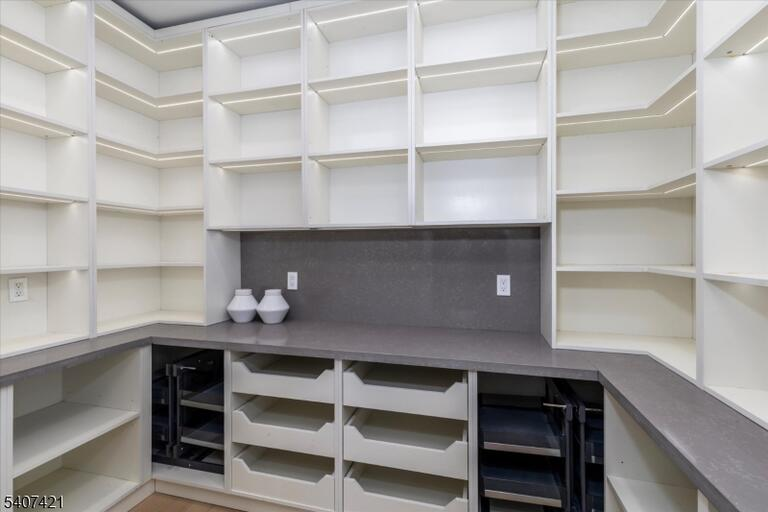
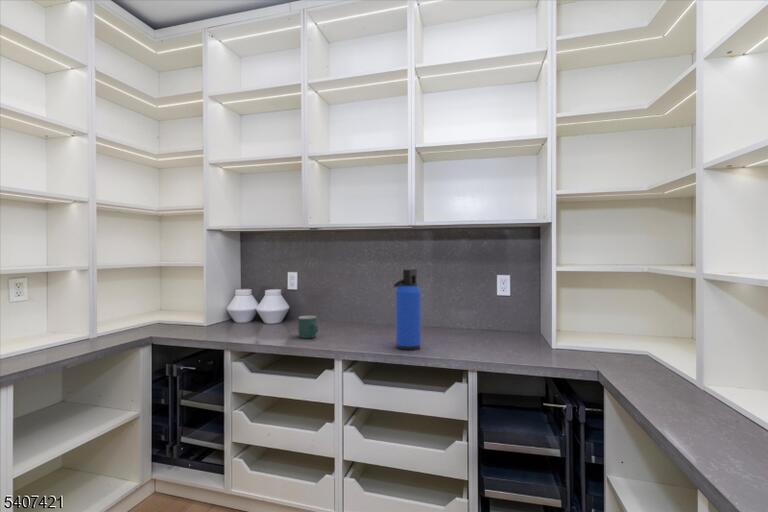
+ smoke grenade [392,268,422,351]
+ mug [297,315,319,339]
